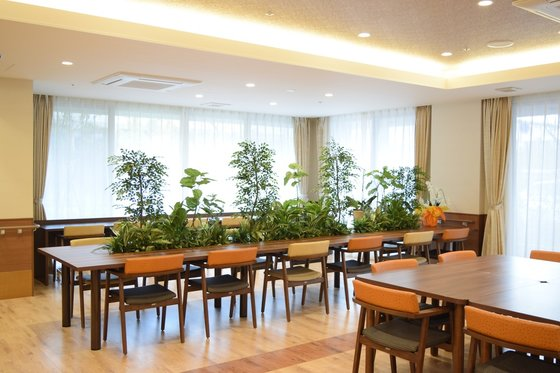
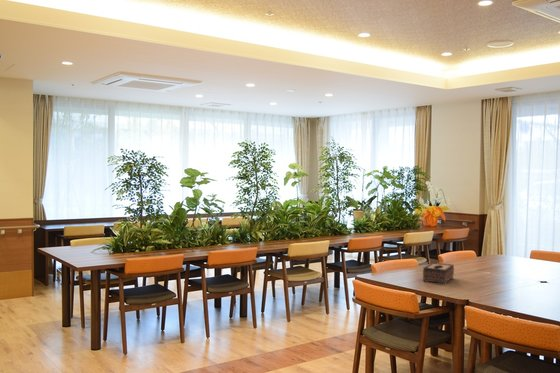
+ tissue box [422,262,455,285]
